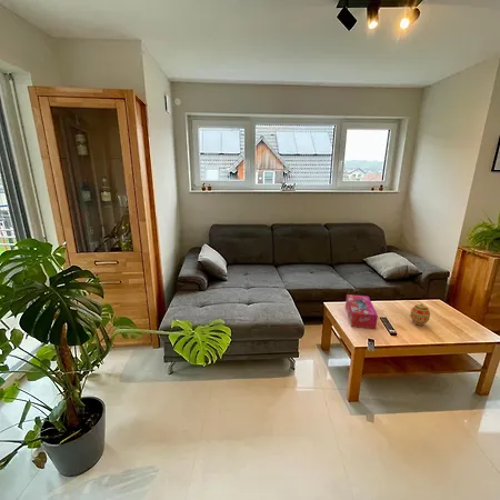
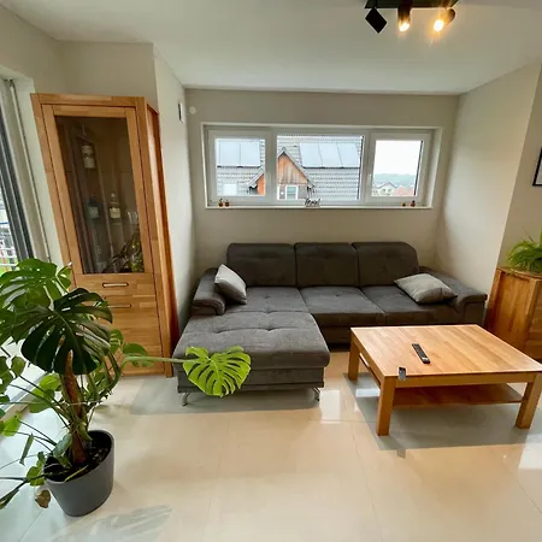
- decorative egg [409,302,431,326]
- tissue box [344,293,379,330]
